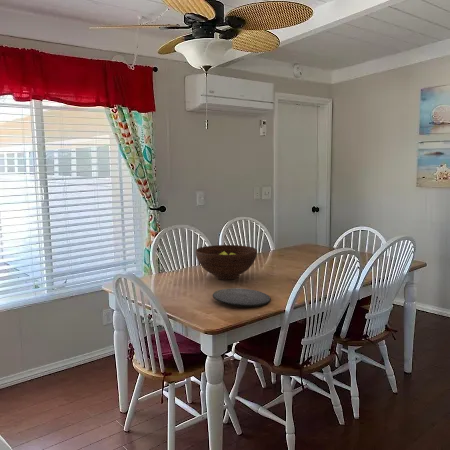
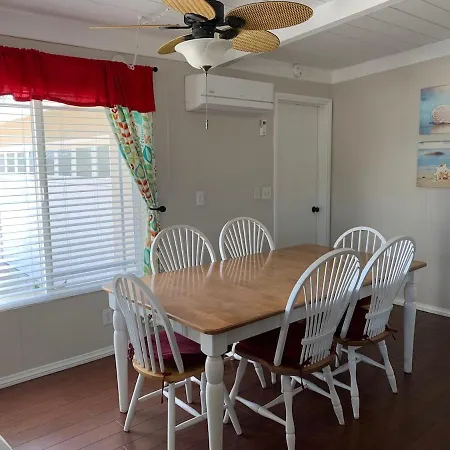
- plate [212,287,271,307]
- fruit bowl [195,244,258,281]
